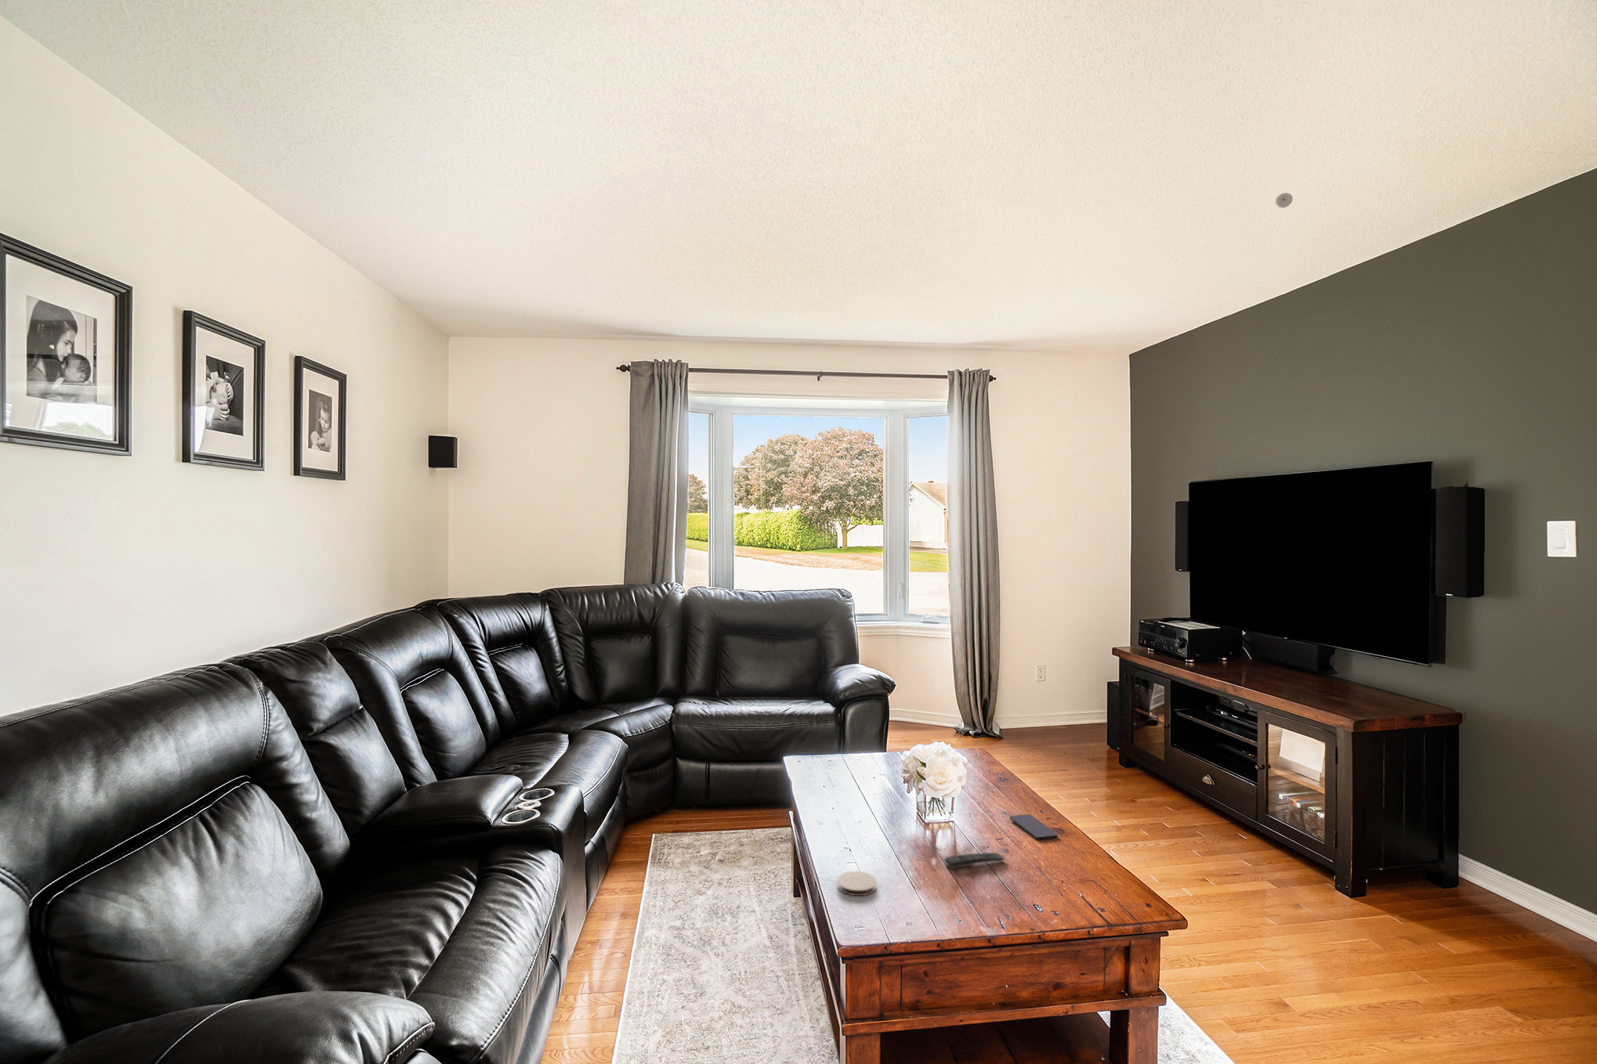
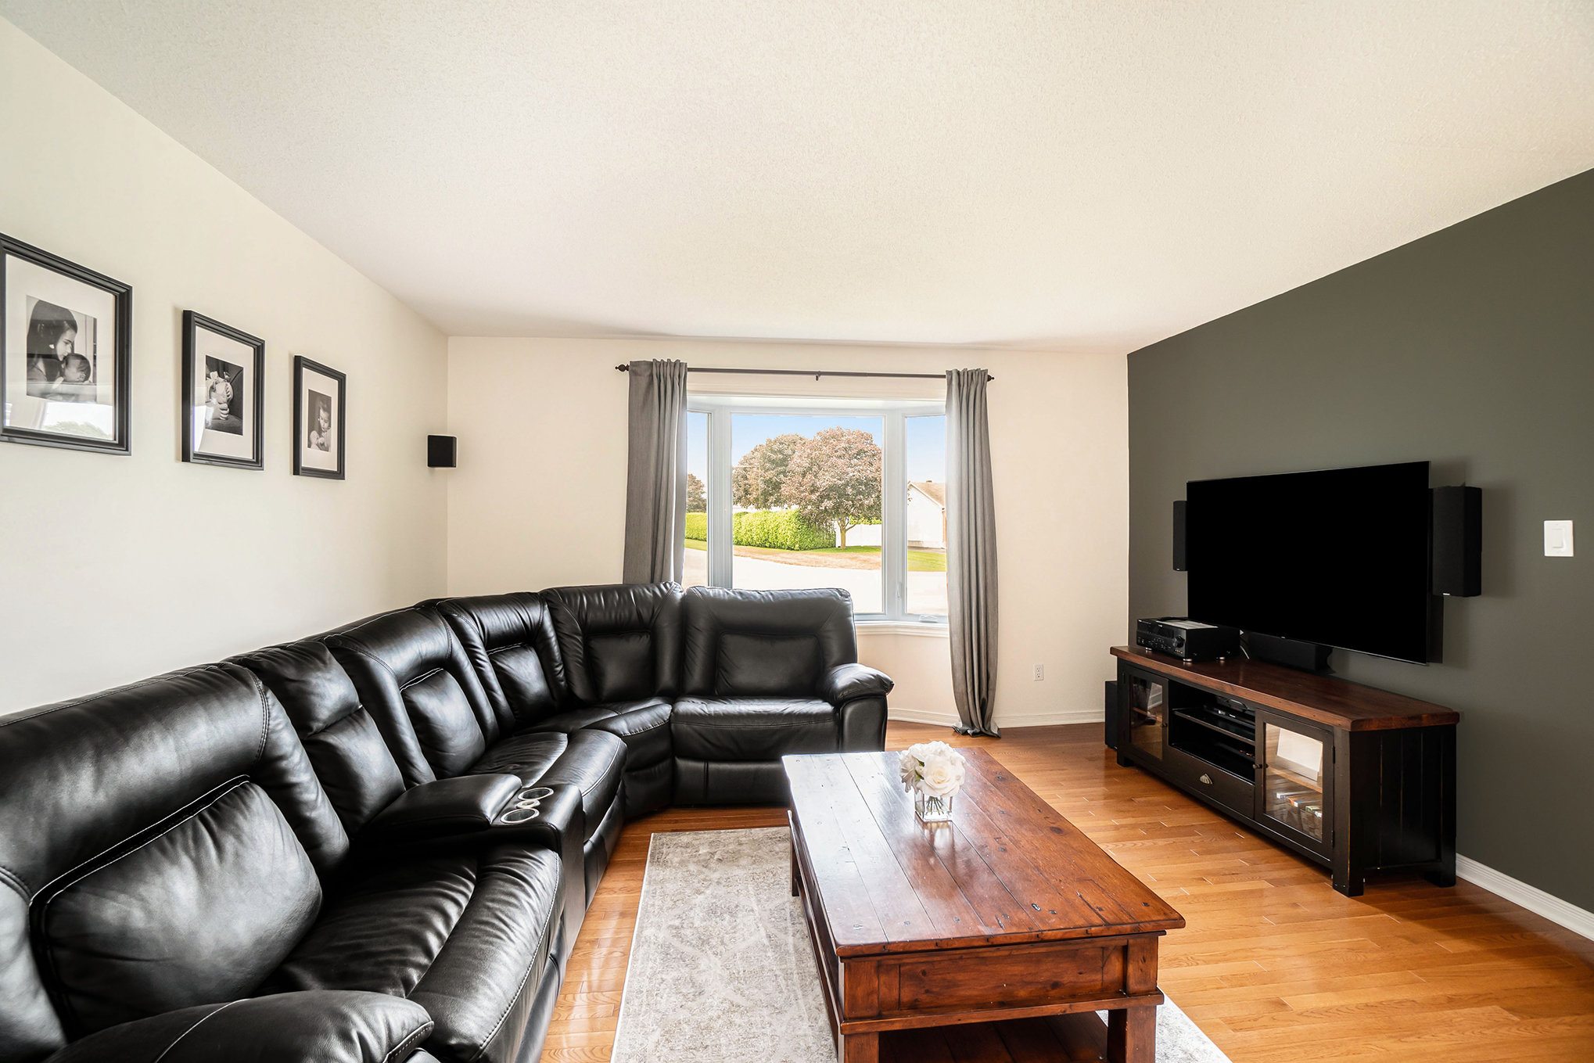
- smartphone [1009,813,1059,840]
- smoke detector [1274,192,1294,209]
- coaster [837,870,878,897]
- remote control [943,851,1006,869]
